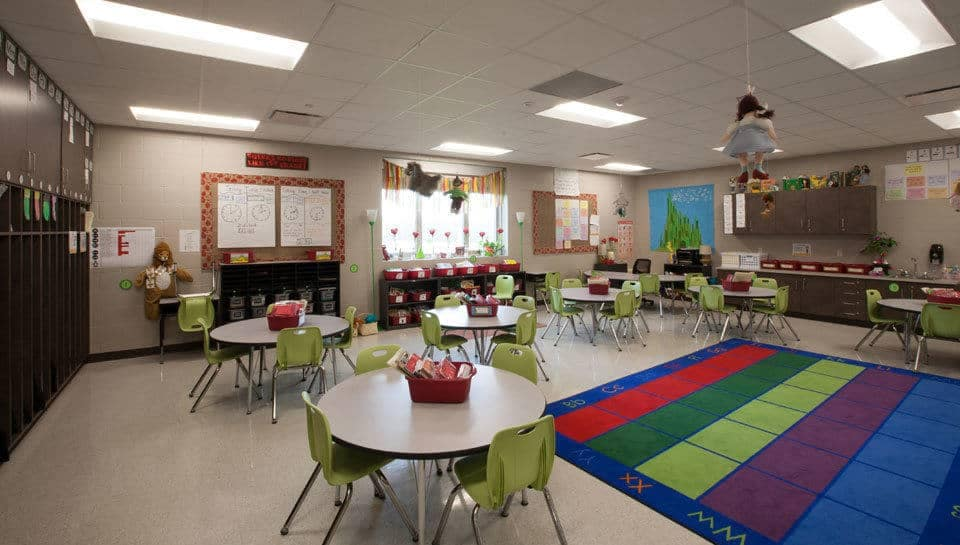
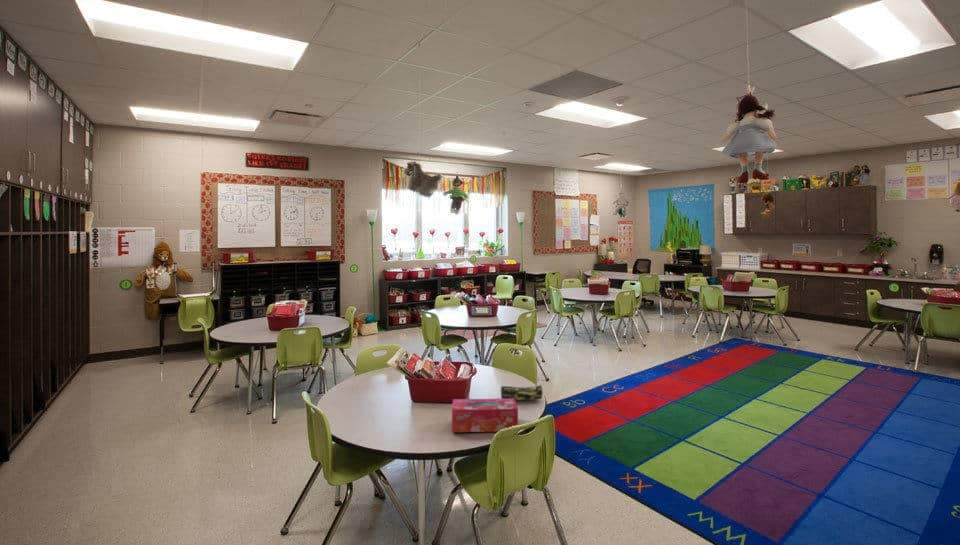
+ pencil case [500,384,544,402]
+ tissue box [451,398,519,433]
